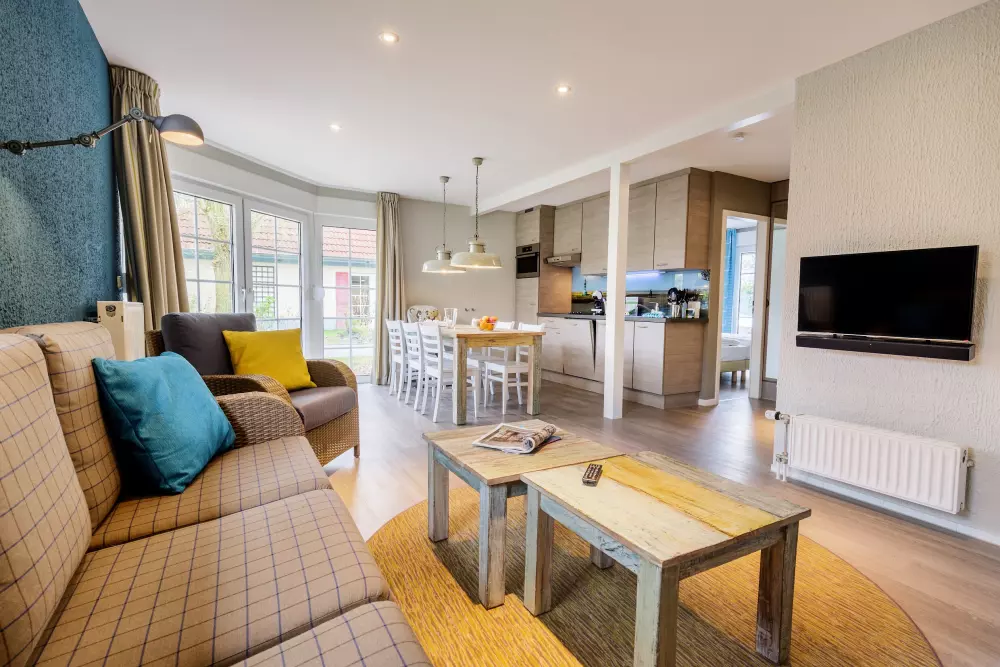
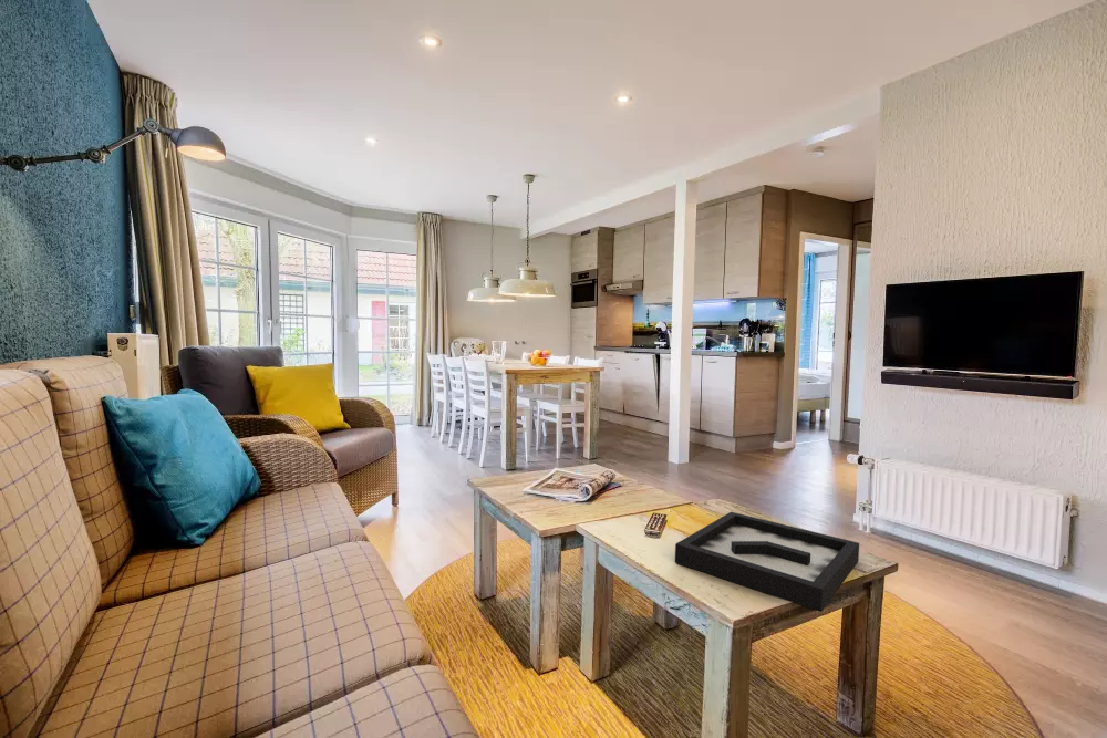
+ decorative tray [674,511,860,613]
